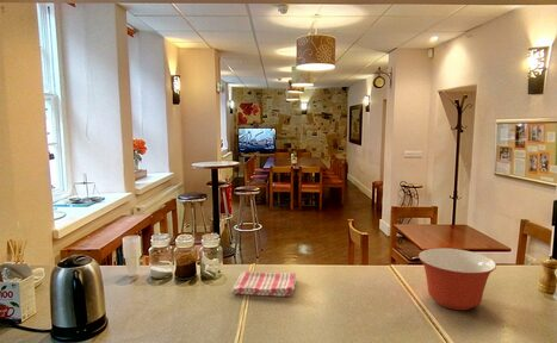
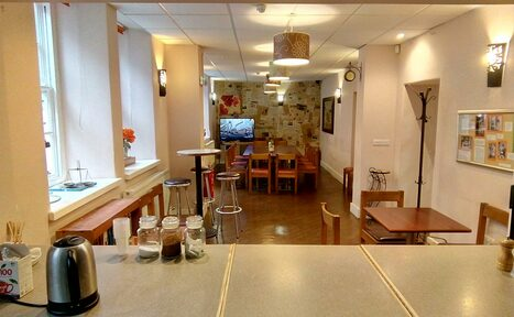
- mixing bowl [417,247,497,311]
- dish towel [231,270,297,298]
